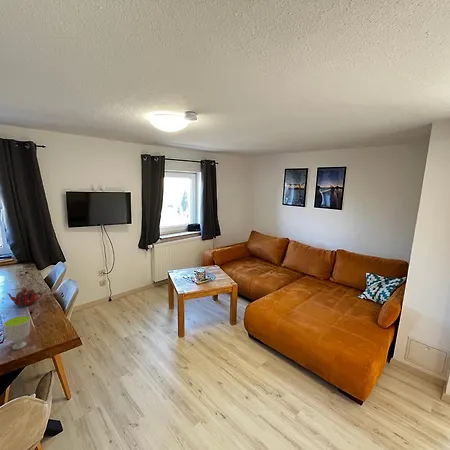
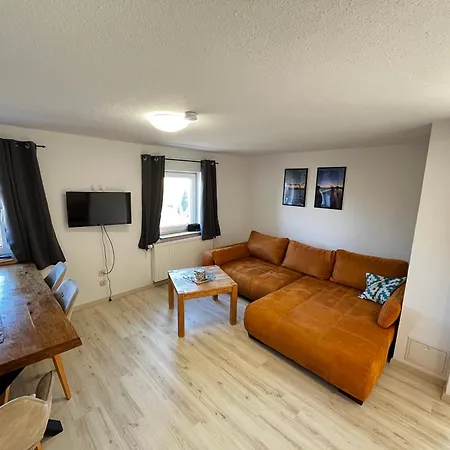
- teapot [7,287,43,307]
- cup [2,315,31,351]
